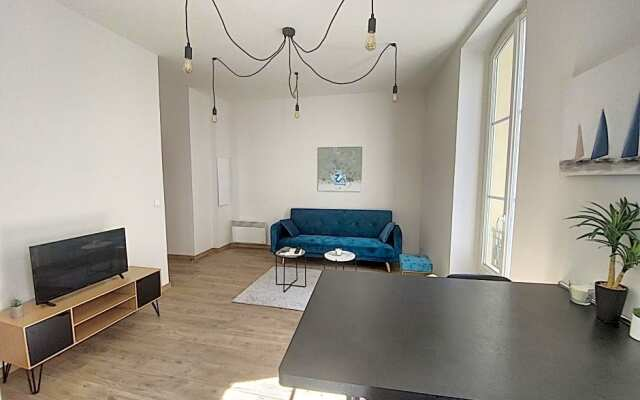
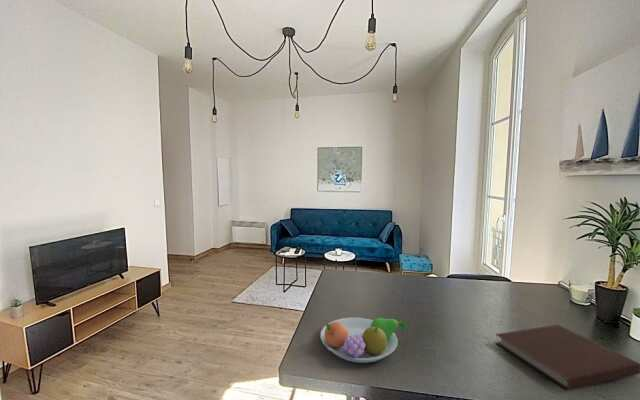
+ fruit bowl [320,316,408,364]
+ notebook [494,324,640,391]
